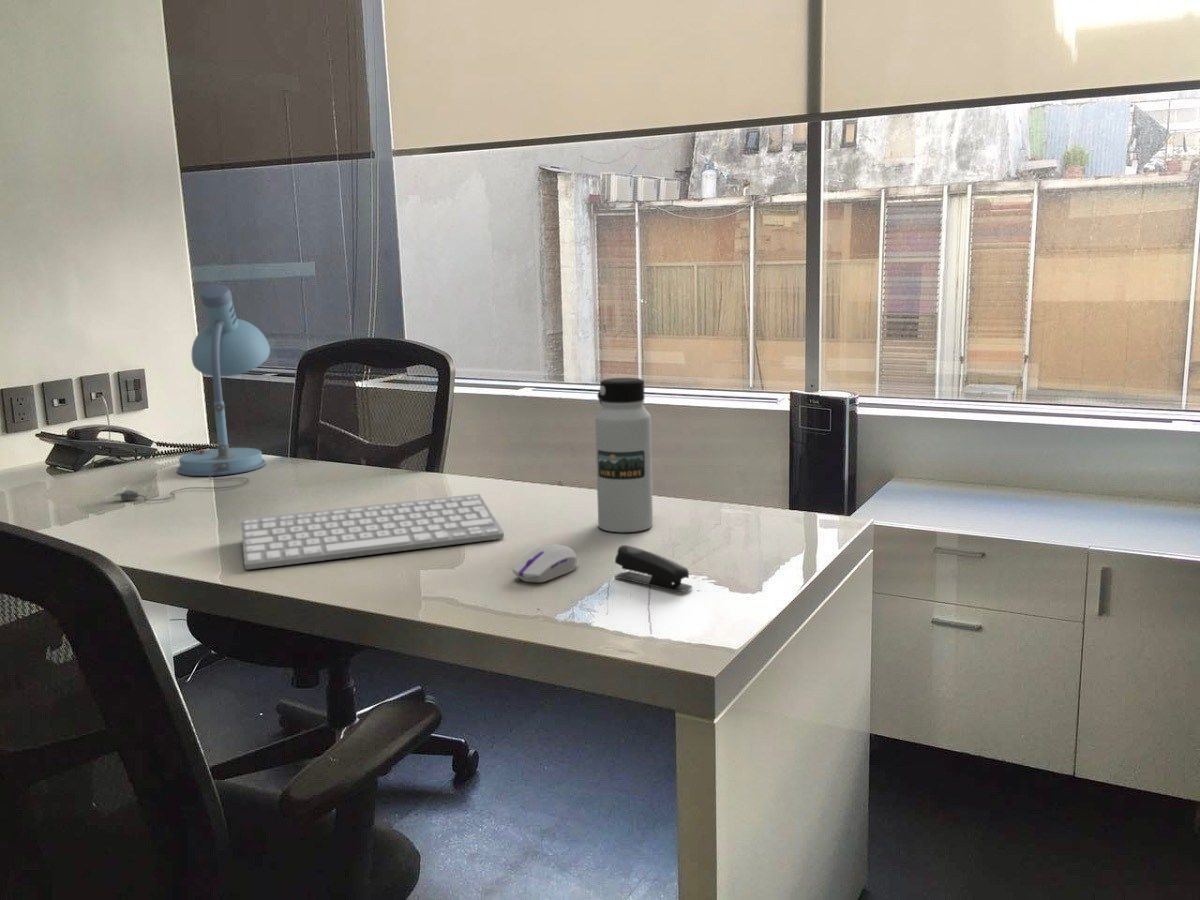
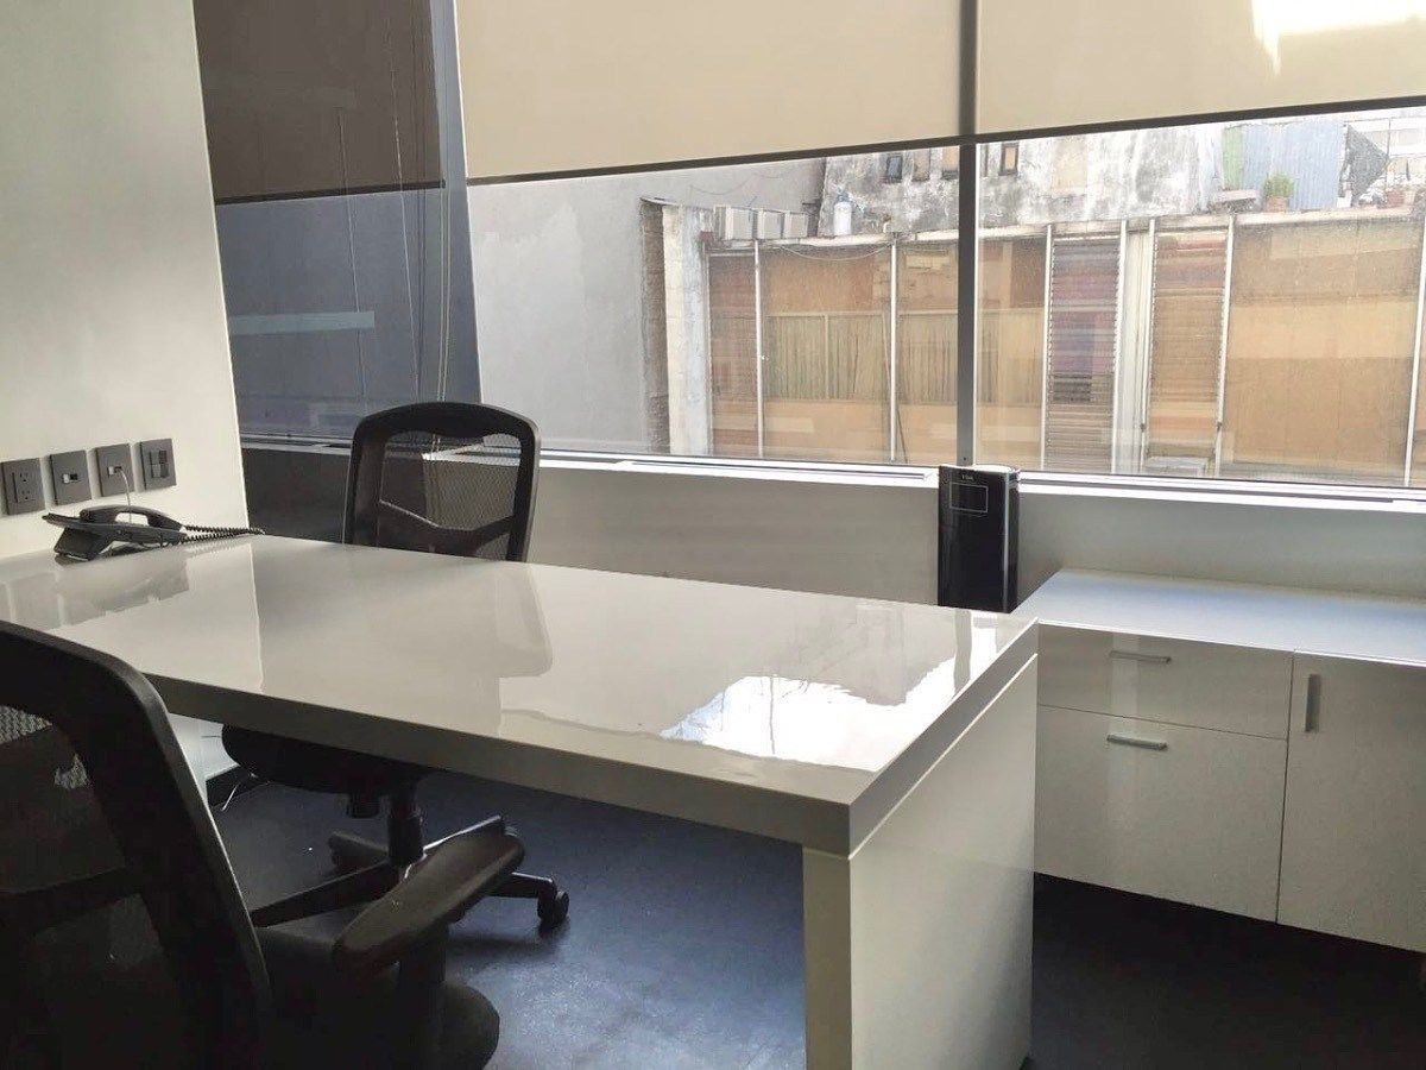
- water bottle [594,377,654,533]
- stapler [613,544,693,593]
- computer mouse [511,544,578,583]
- desk lamp [112,283,271,502]
- computer keyboard [240,493,505,571]
